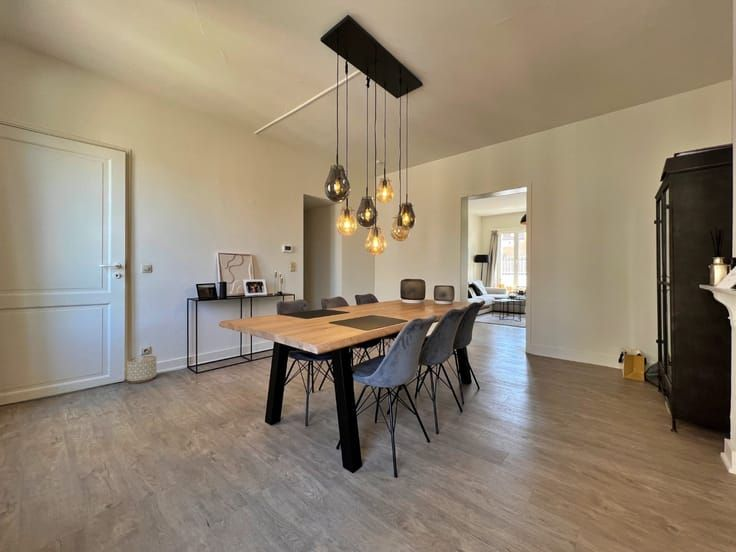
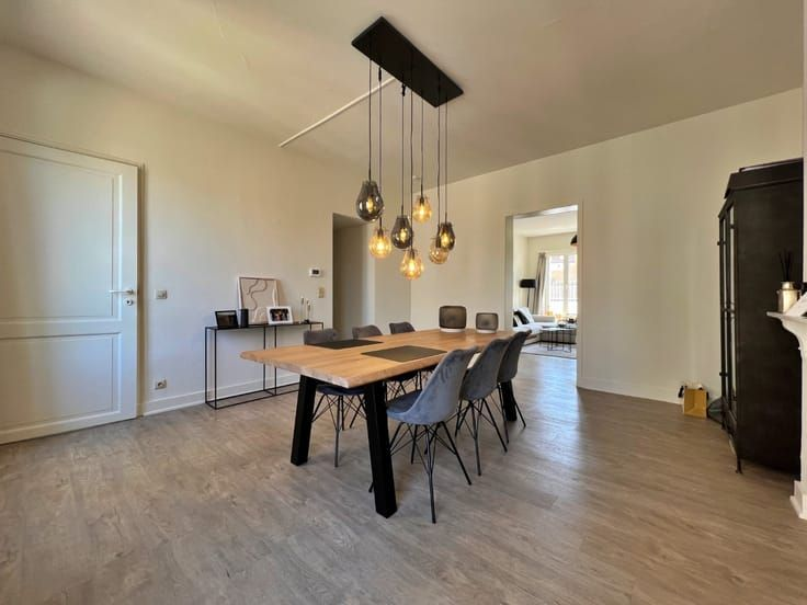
- planter [126,355,157,384]
